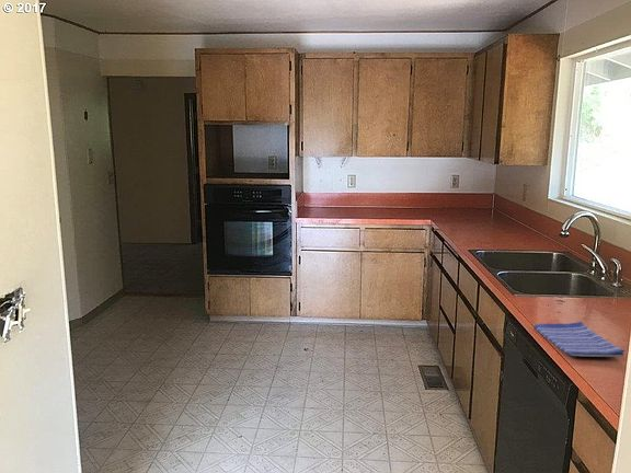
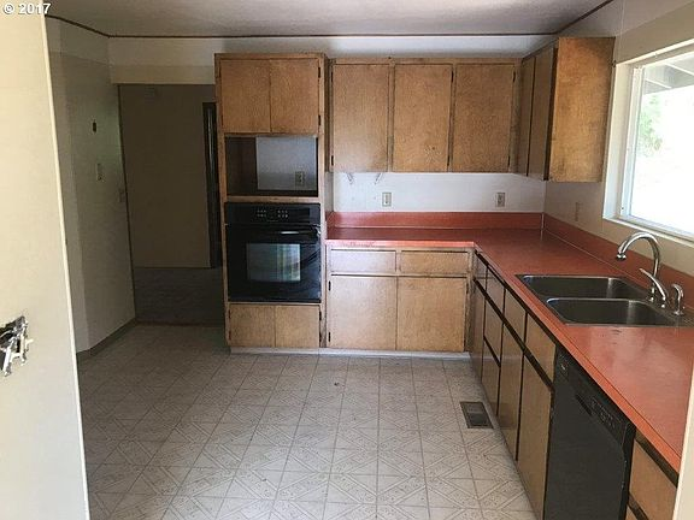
- dish towel [532,321,626,358]
